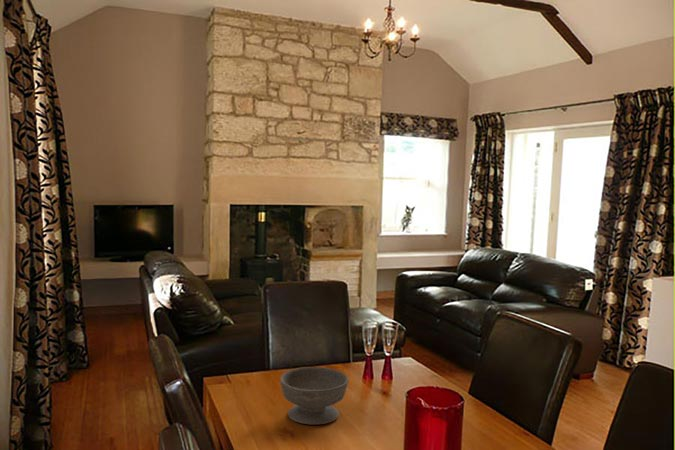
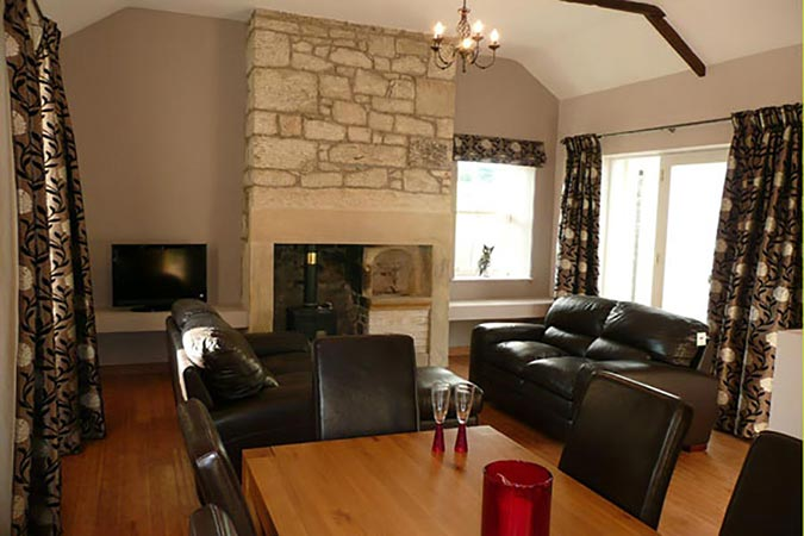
- bowl [279,366,349,426]
